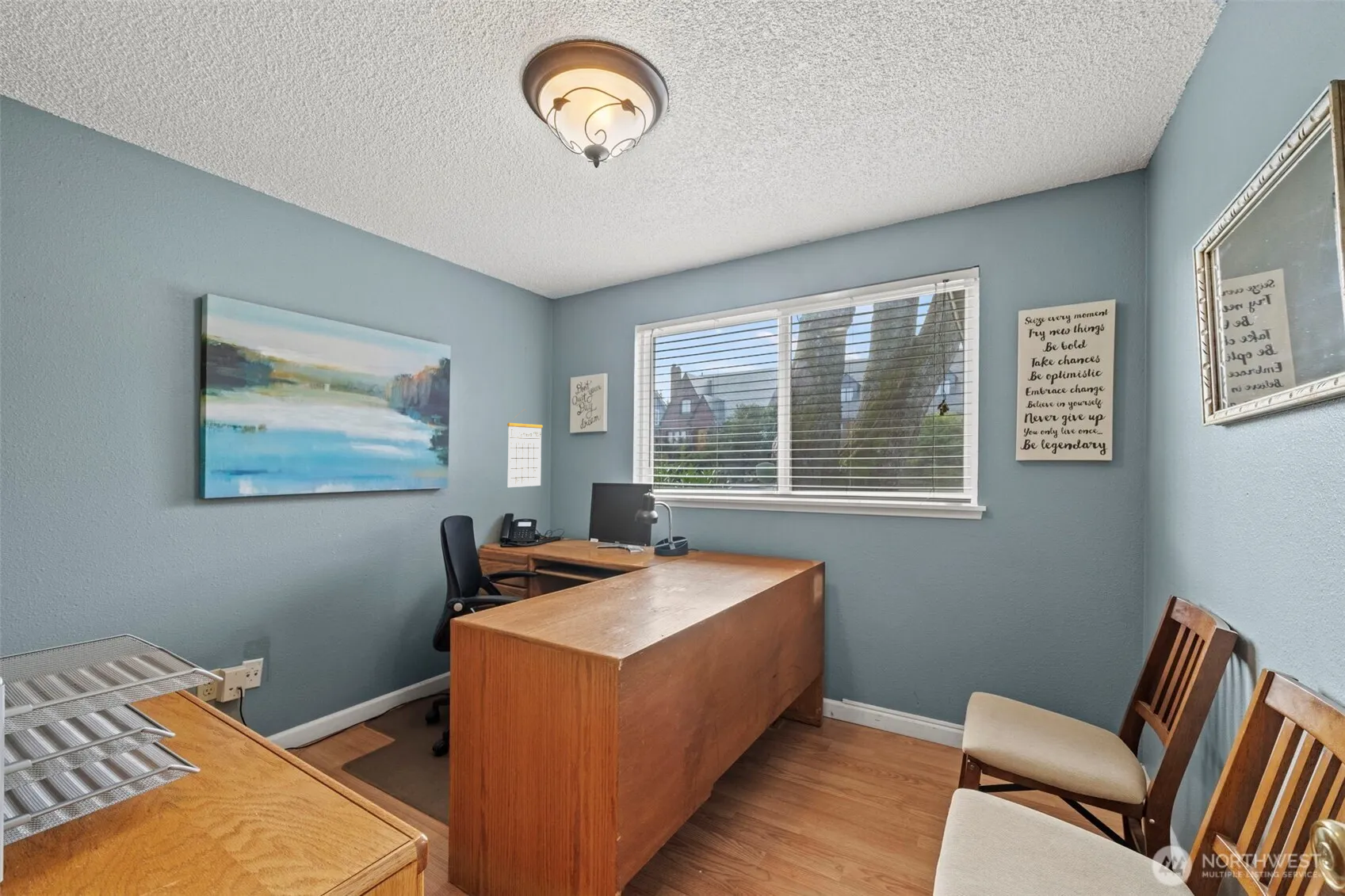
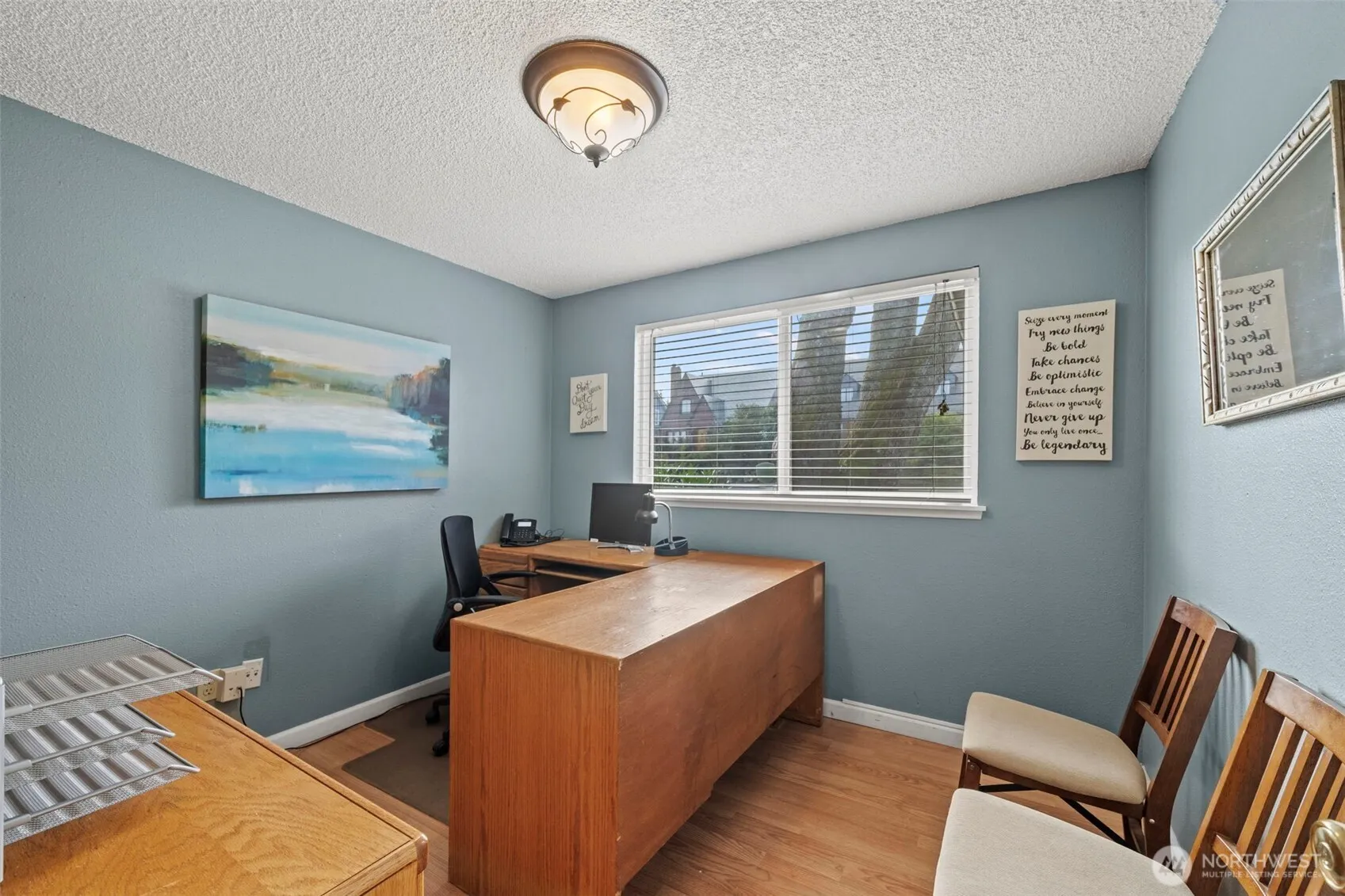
- calendar [506,409,544,488]
